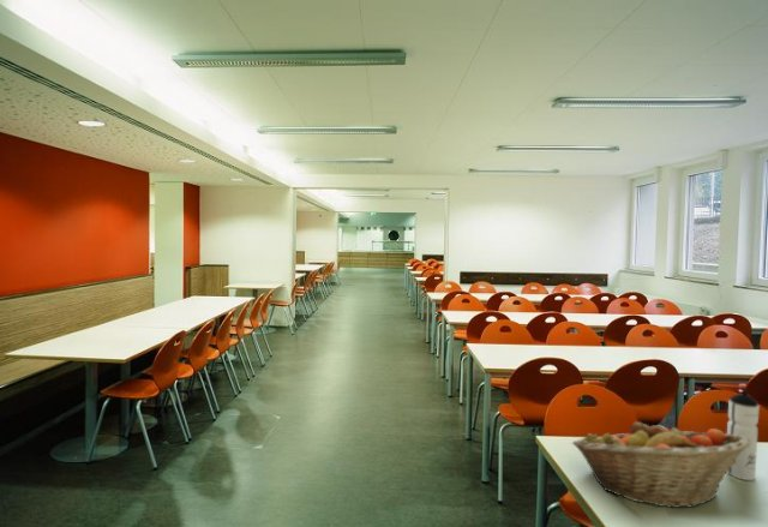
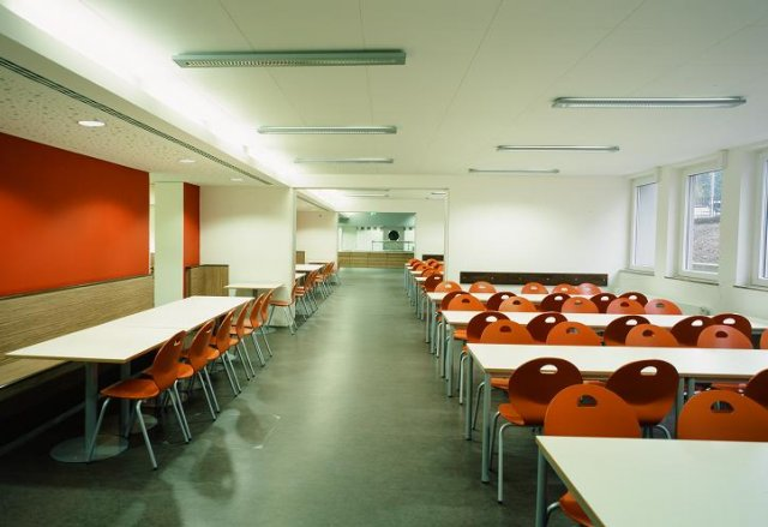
- fruit basket [571,420,751,509]
- water bottle [726,390,761,481]
